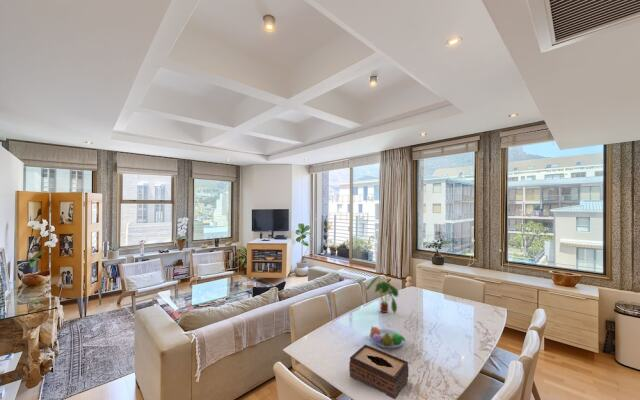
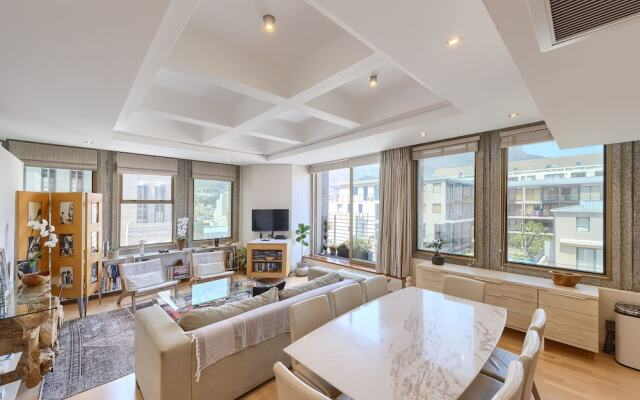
- fruit bowl [368,325,406,350]
- tissue box [348,343,410,400]
- plant [364,274,400,315]
